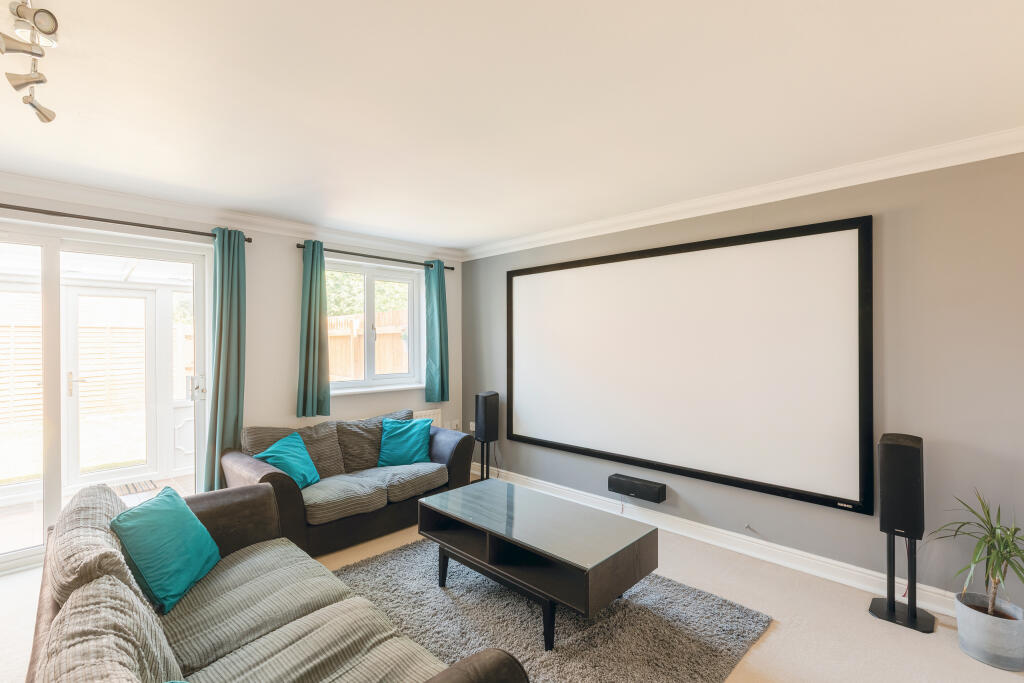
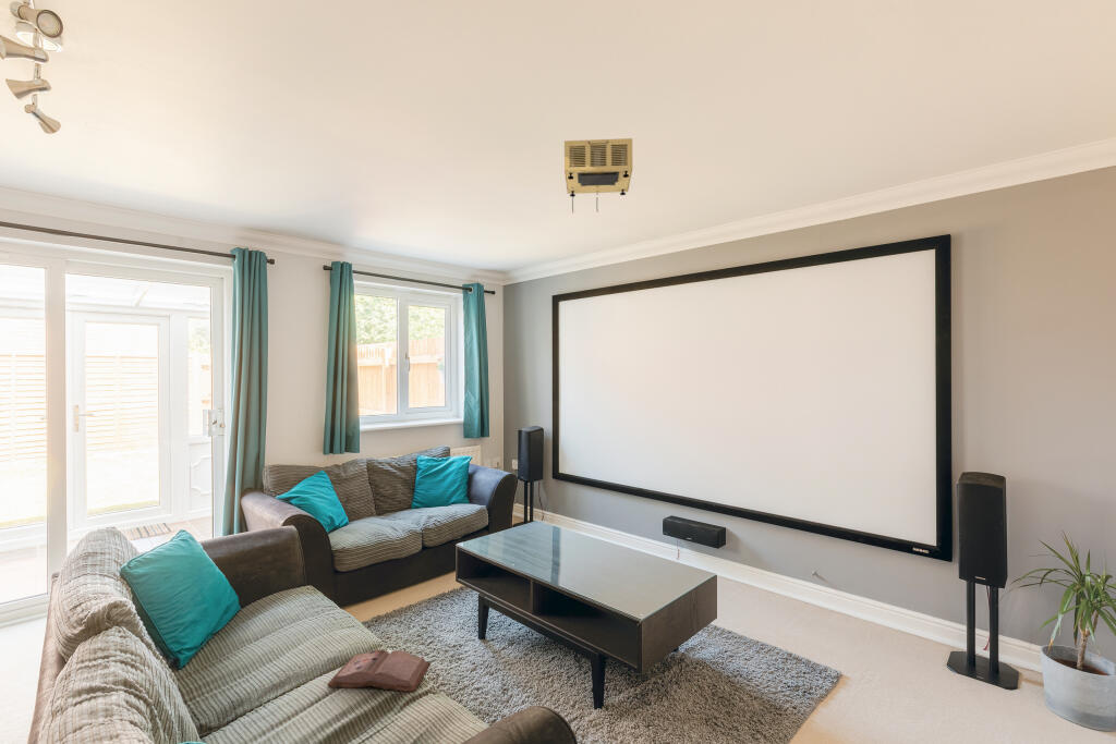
+ hardback book [327,648,432,693]
+ projector [563,137,633,214]
